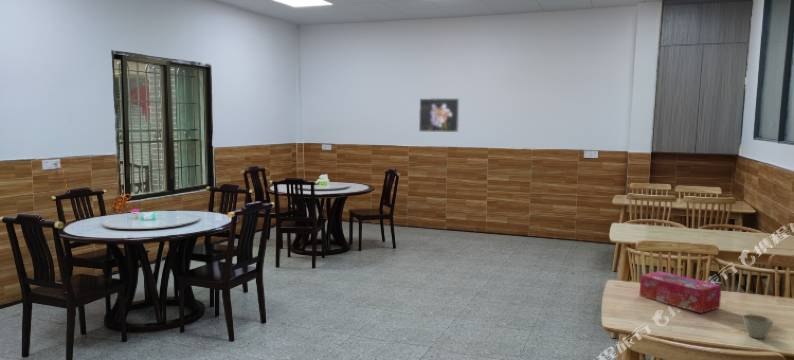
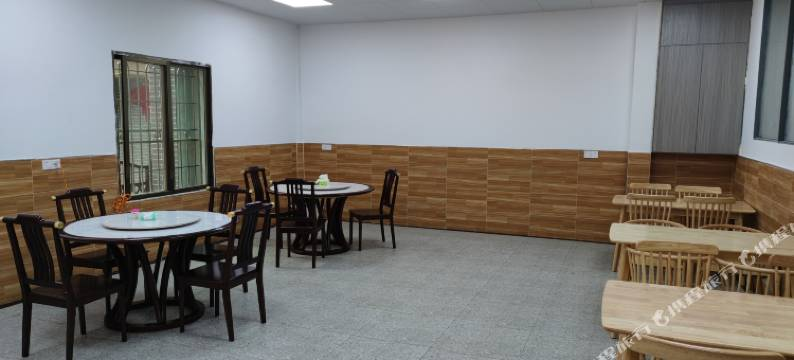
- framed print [418,97,460,133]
- flower pot [742,313,774,339]
- tissue box [639,270,722,314]
